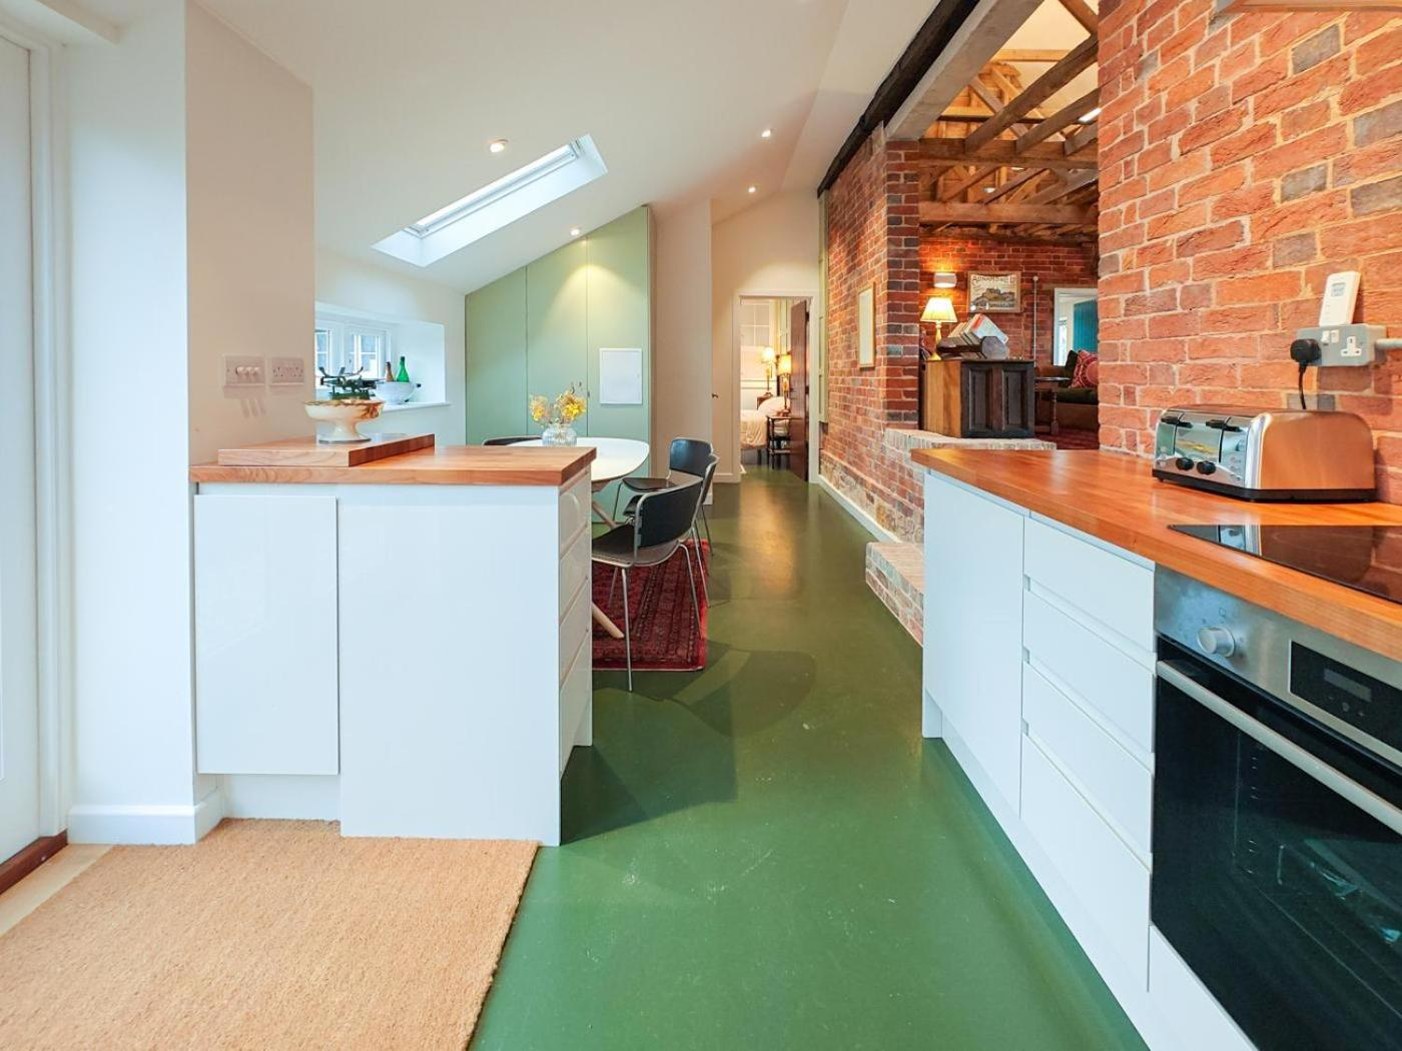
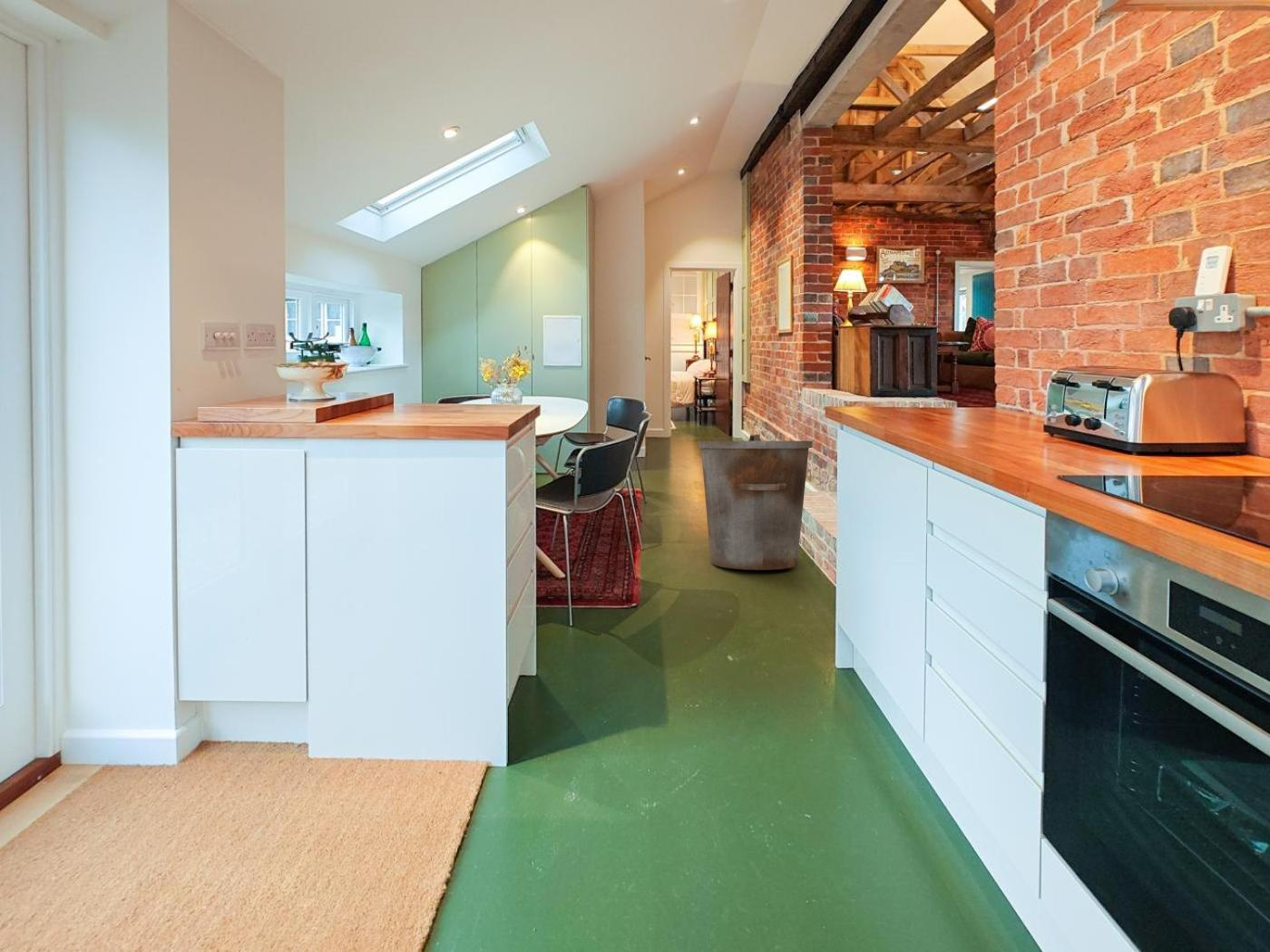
+ trash can [698,433,814,571]
